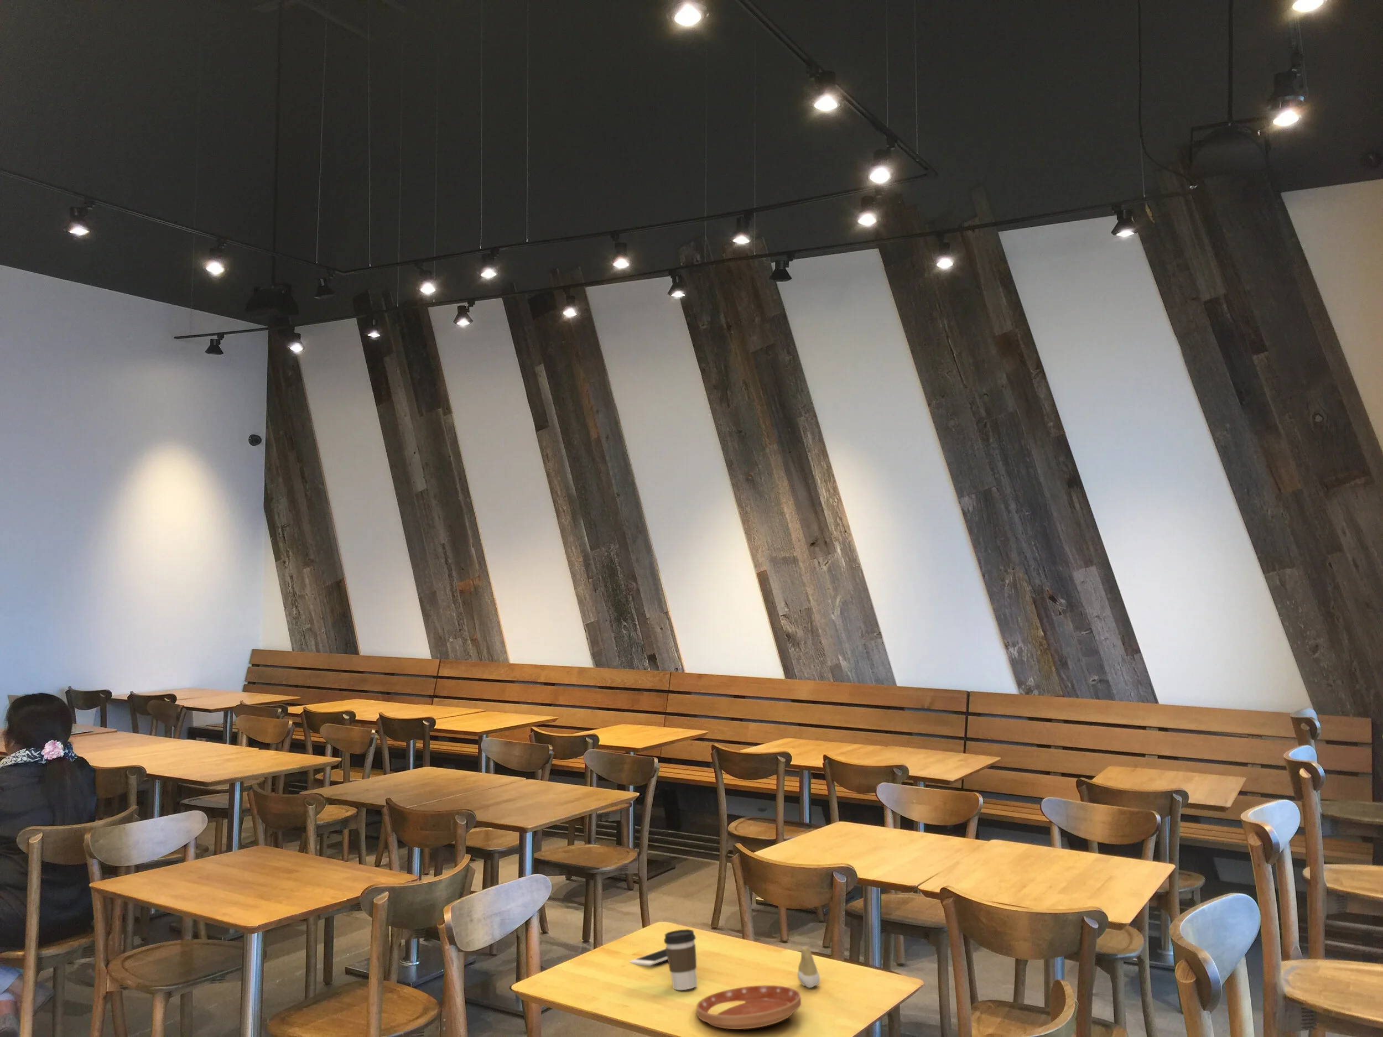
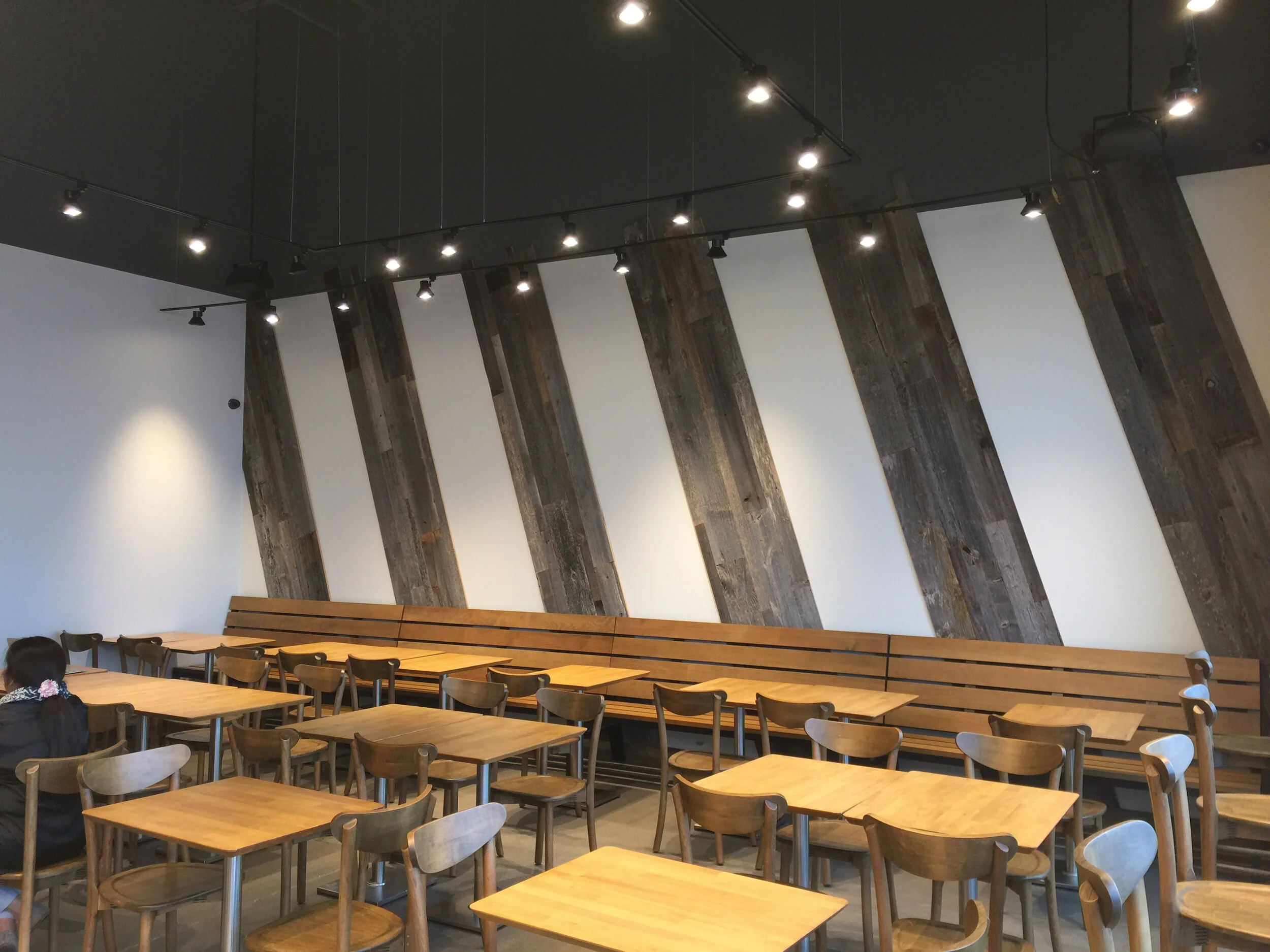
- cell phone [628,948,668,966]
- tooth [797,945,820,988]
- saucer [696,985,801,1029]
- coffee cup [663,928,698,990]
